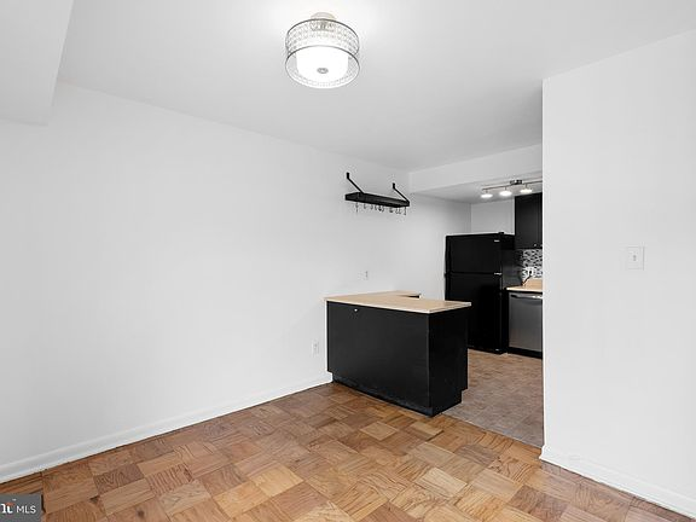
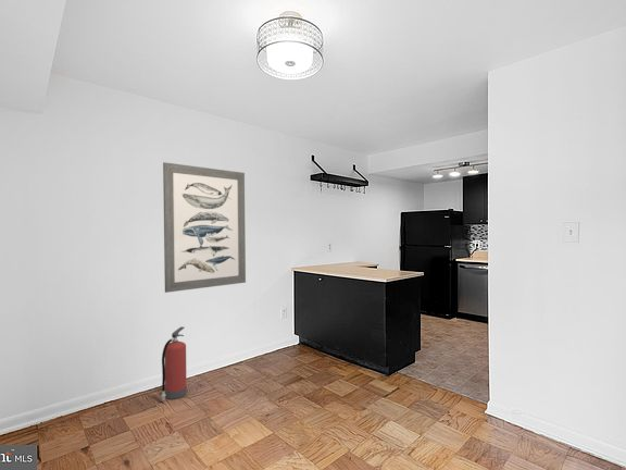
+ wall art [162,161,247,294]
+ fire extinguisher [160,326,188,403]
